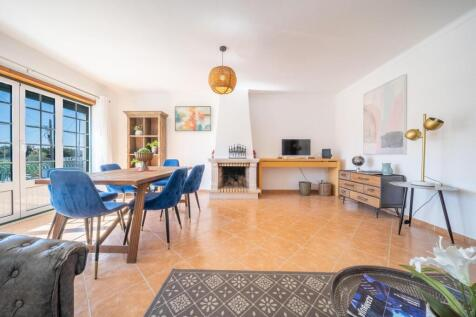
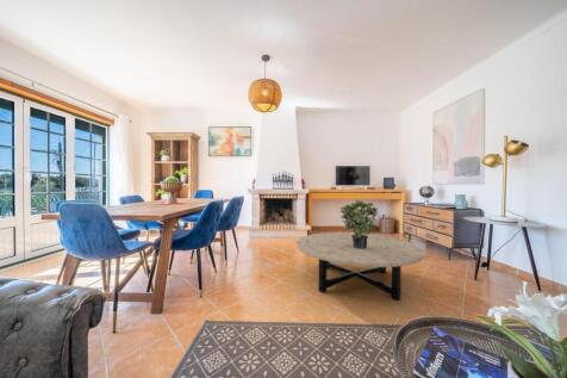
+ coffee table [295,231,426,302]
+ potted plant [339,199,380,249]
